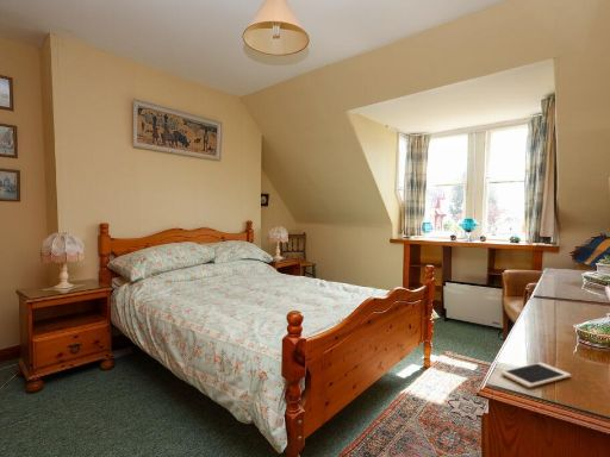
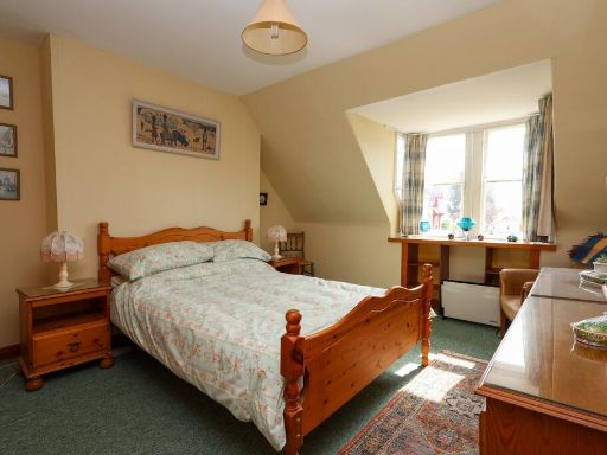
- cell phone [499,362,572,388]
